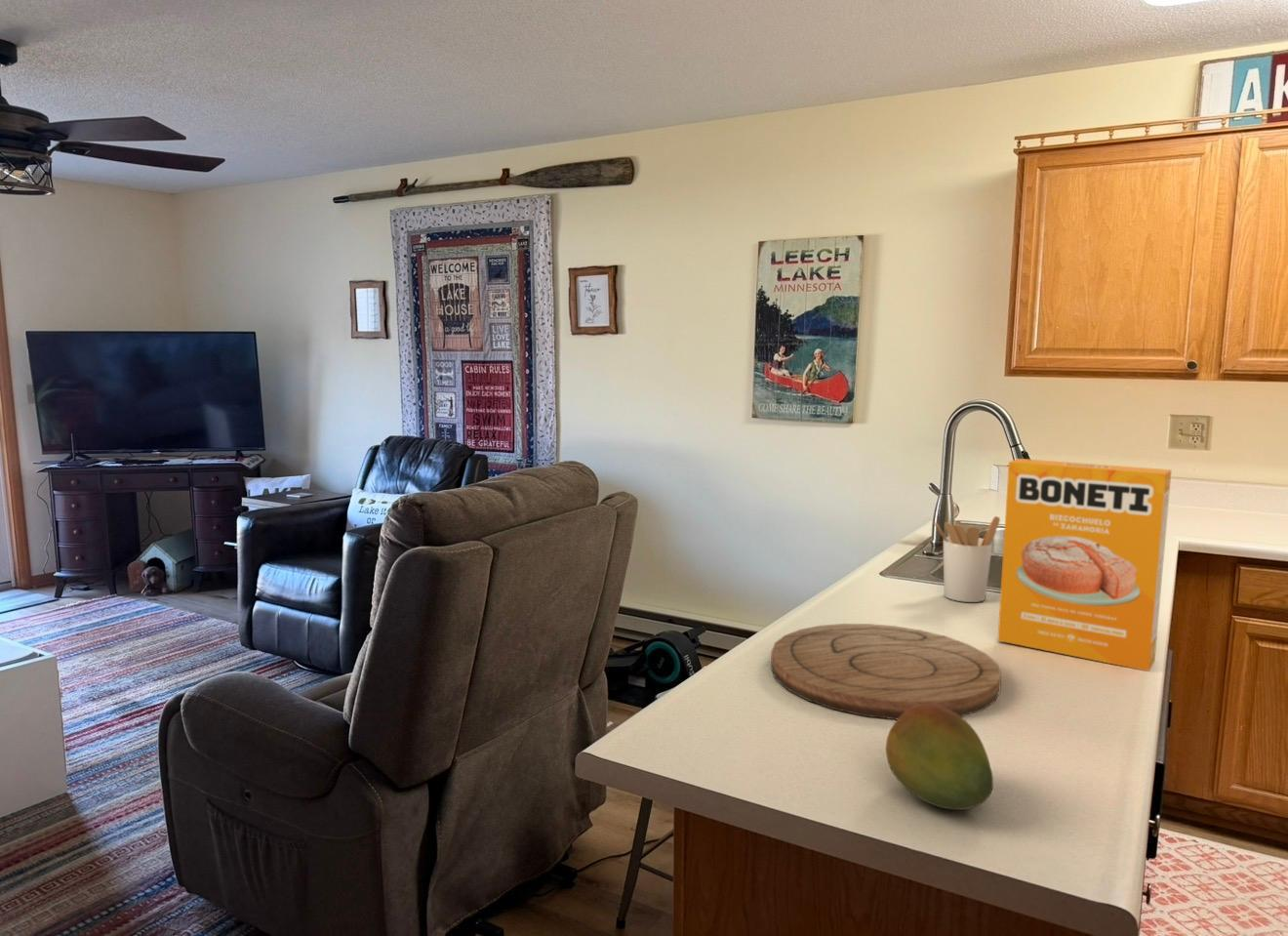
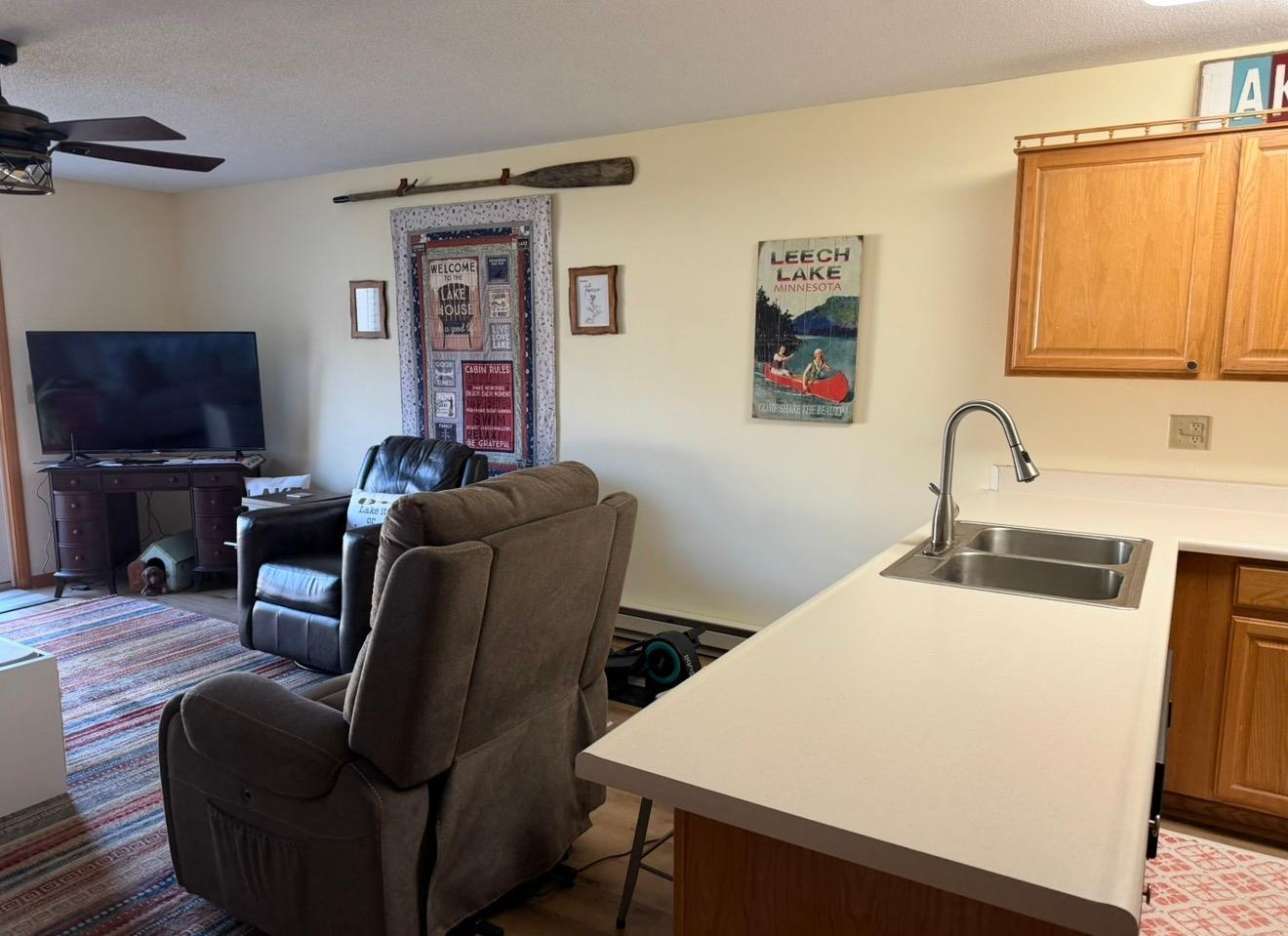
- fruit [885,705,994,811]
- utensil holder [933,515,1001,603]
- cereal box [997,458,1173,672]
- cutting board [770,623,1002,720]
